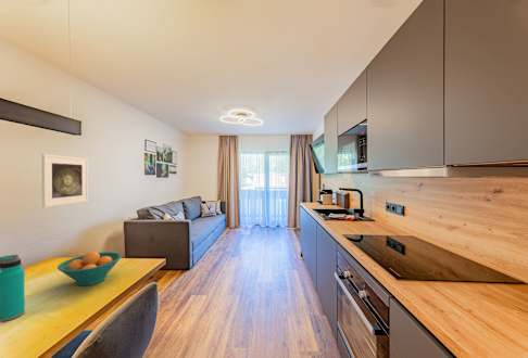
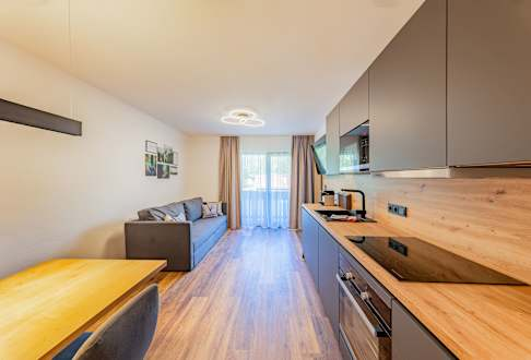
- fruit bowl [56,251,123,286]
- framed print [41,153,89,208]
- water bottle [0,254,26,322]
